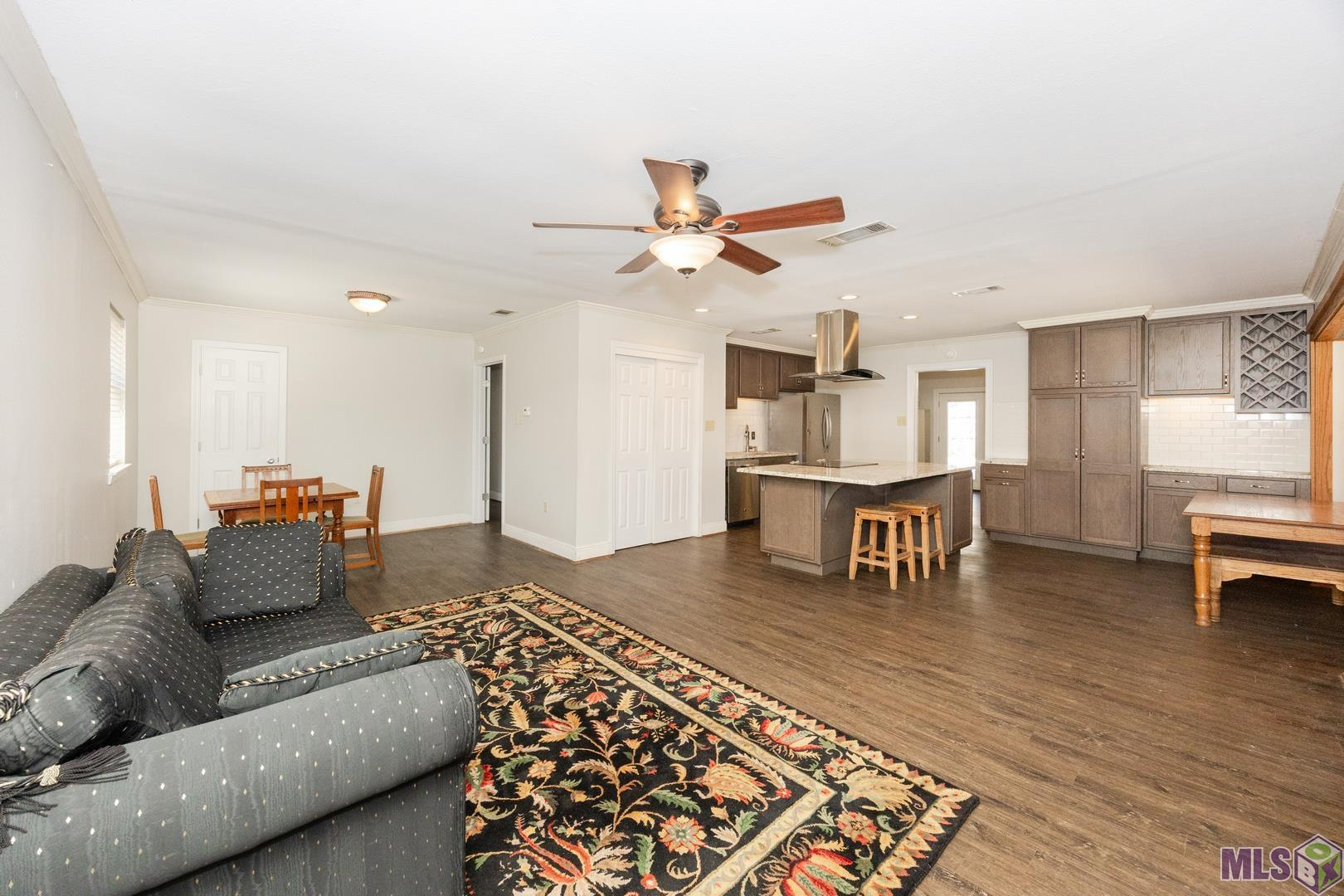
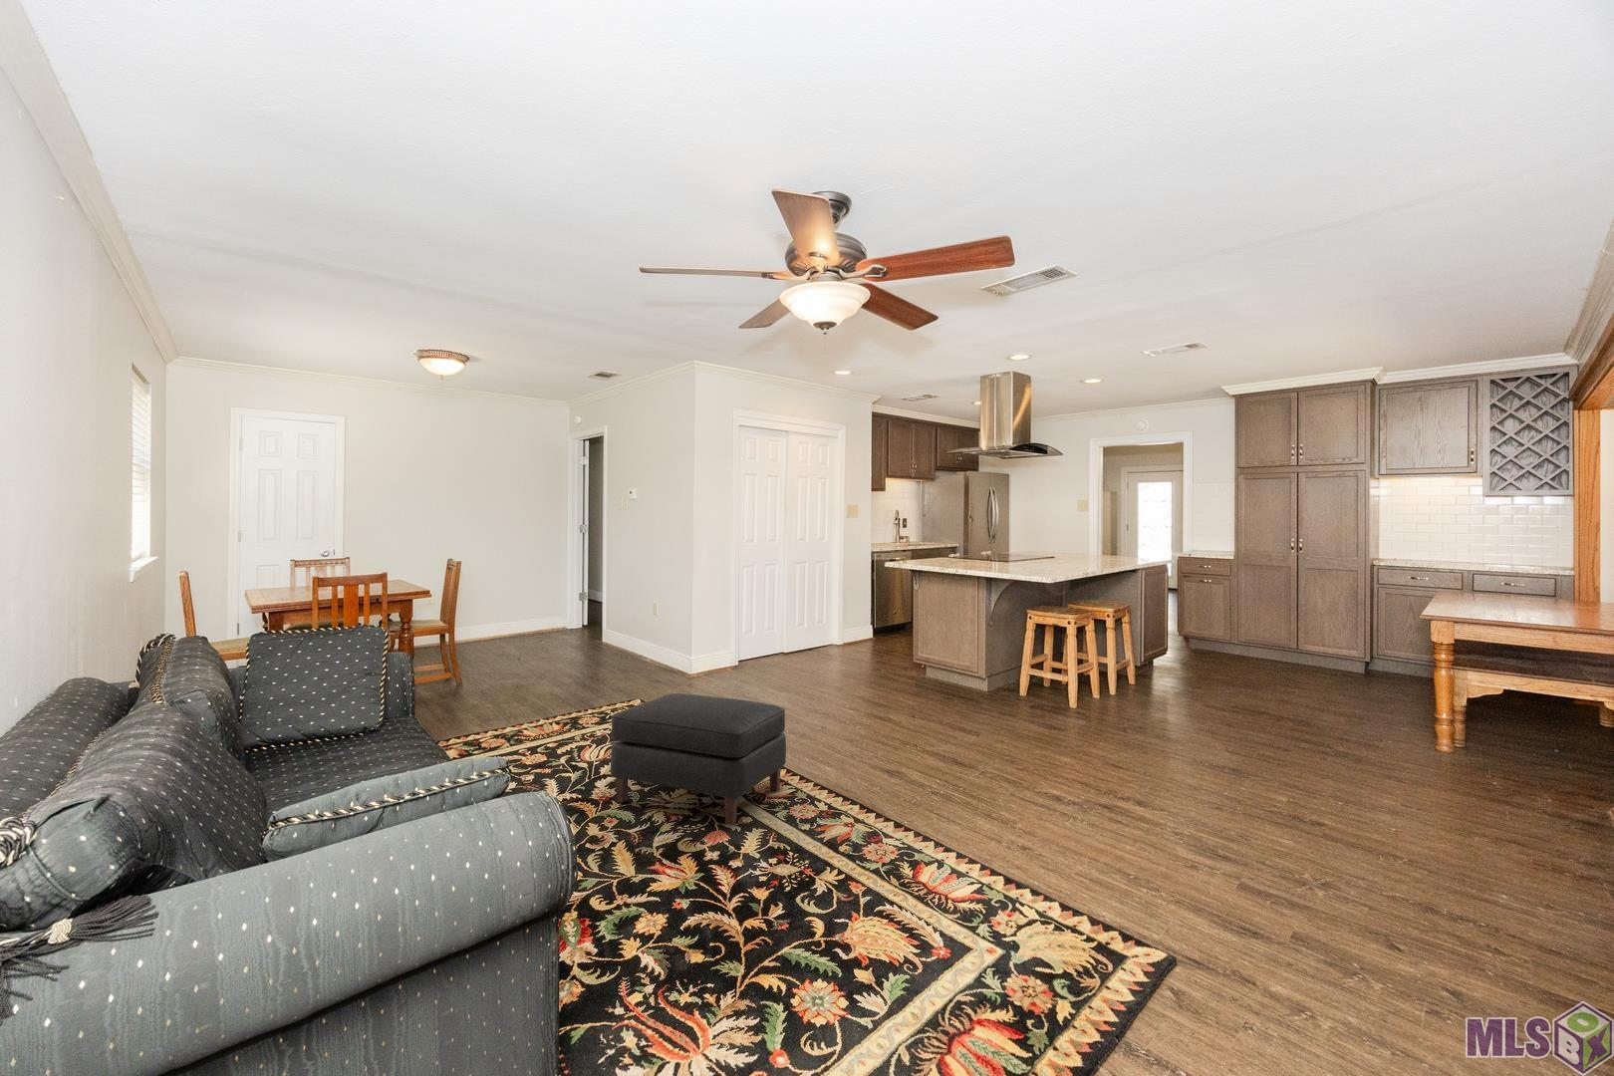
+ ottoman [610,693,787,826]
